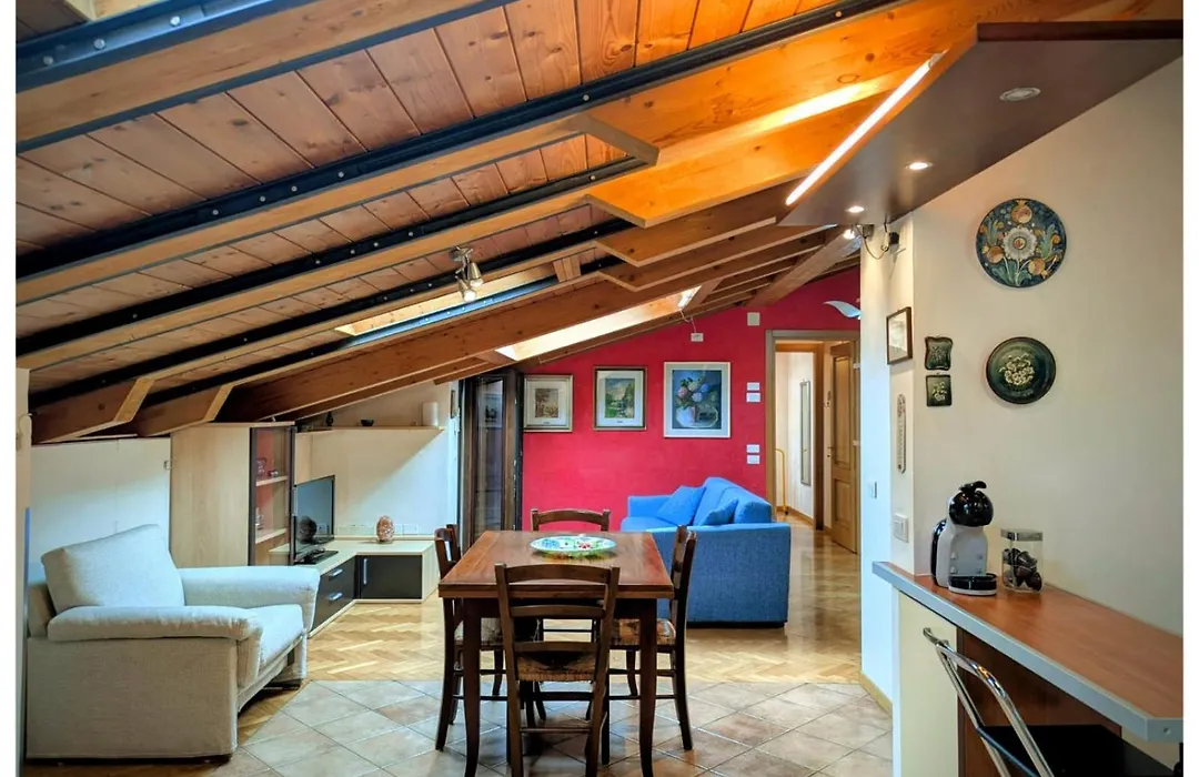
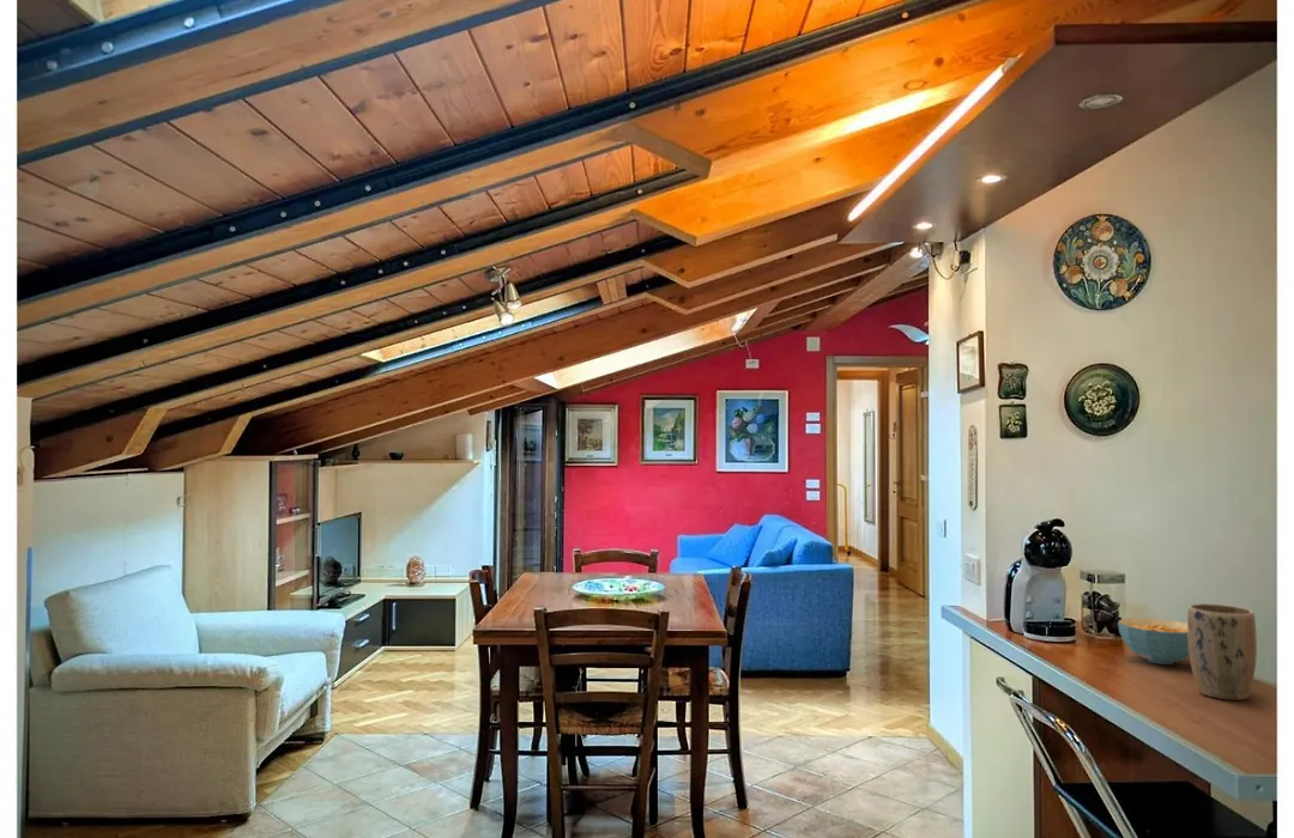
+ cereal bowl [1117,617,1190,666]
+ plant pot [1186,602,1258,702]
